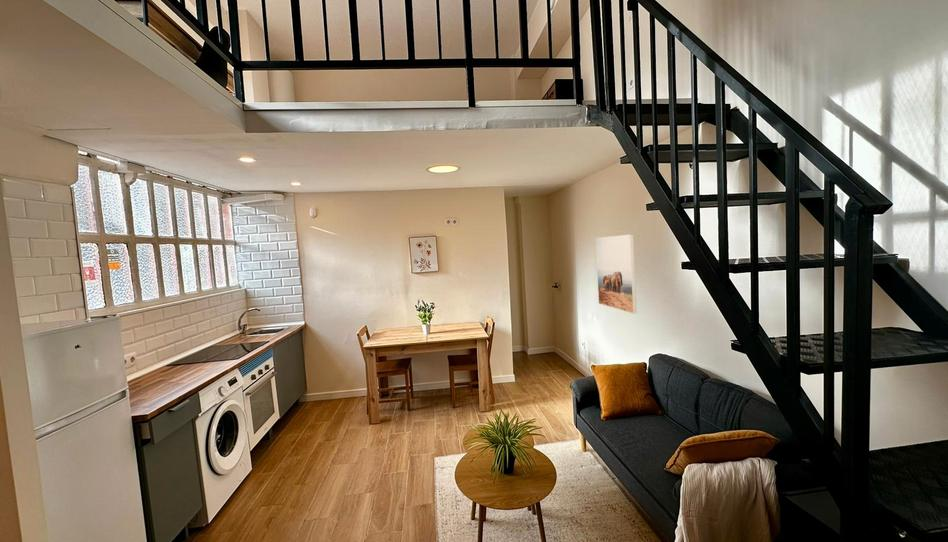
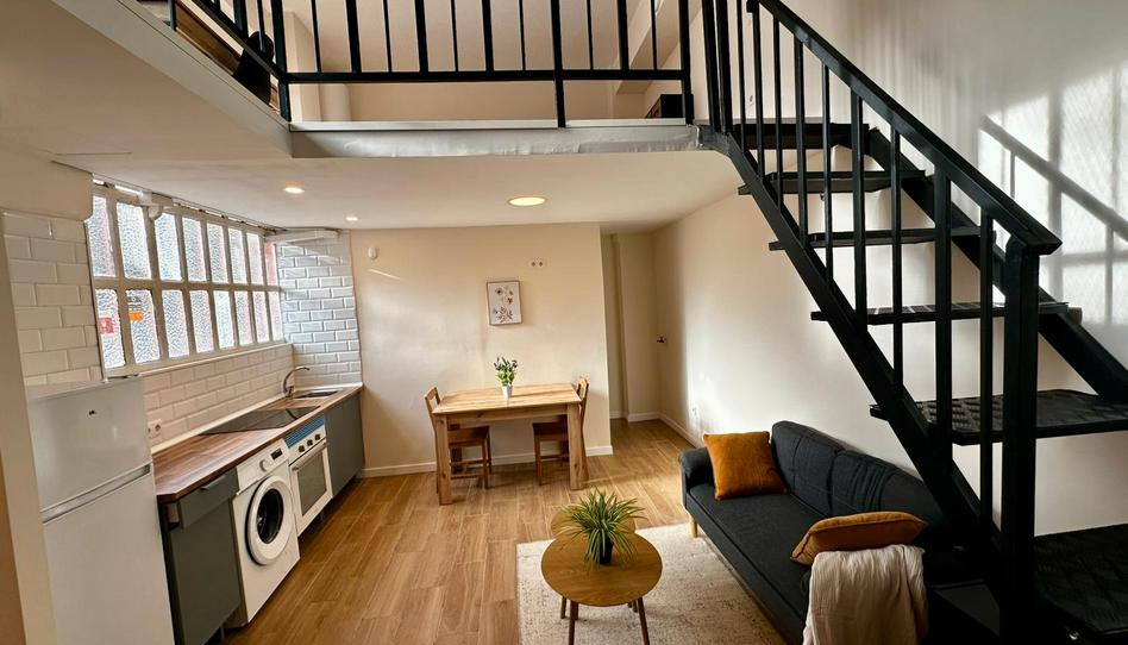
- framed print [595,233,638,315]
